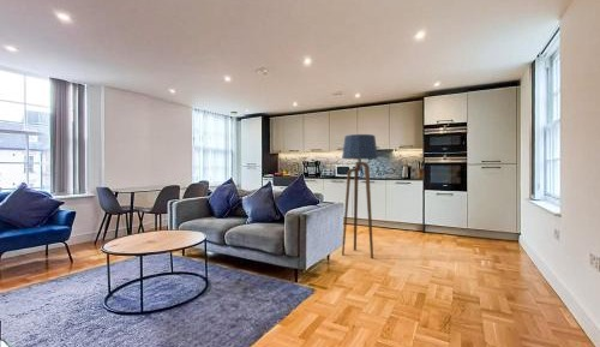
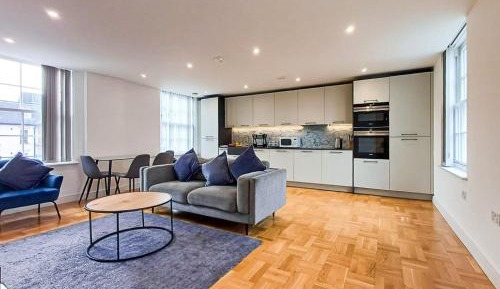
- floor lamp [341,133,379,259]
